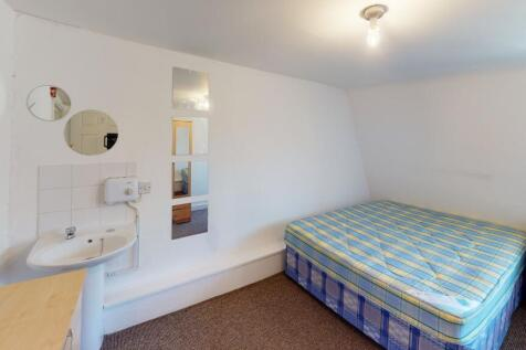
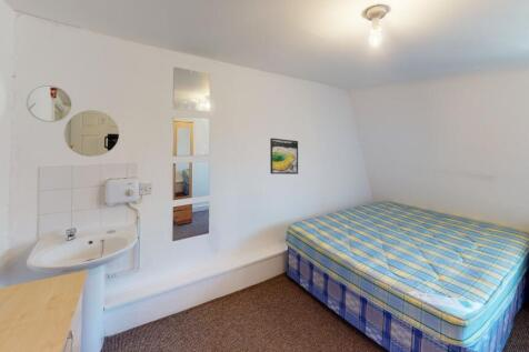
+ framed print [269,137,299,175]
